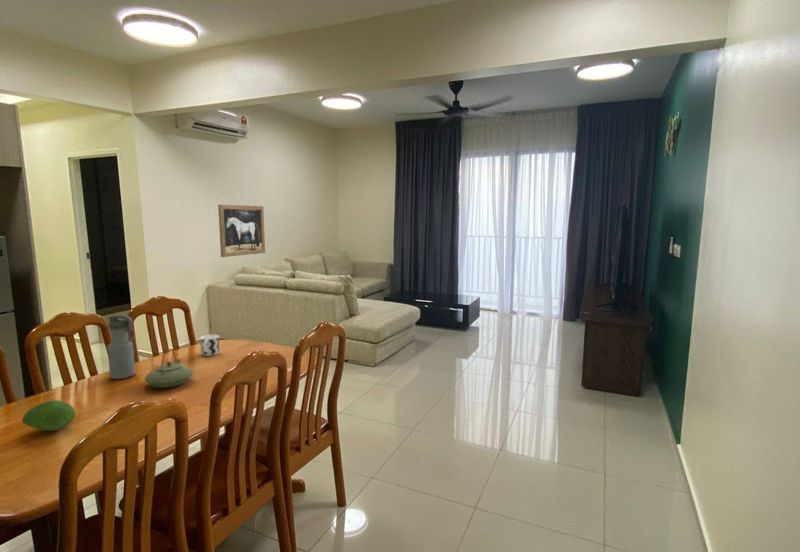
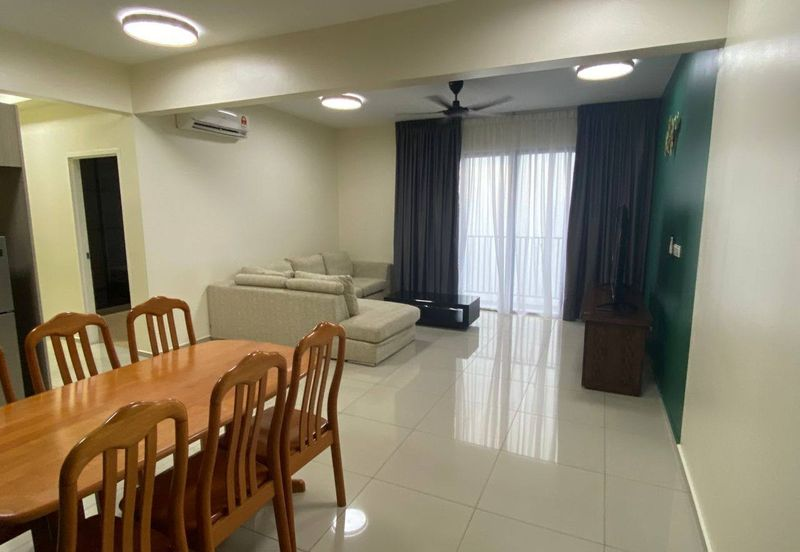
- cup [199,333,221,357]
- water bottle [106,313,136,380]
- teapot [144,348,194,389]
- wall art [217,204,266,258]
- fruit [21,399,76,432]
